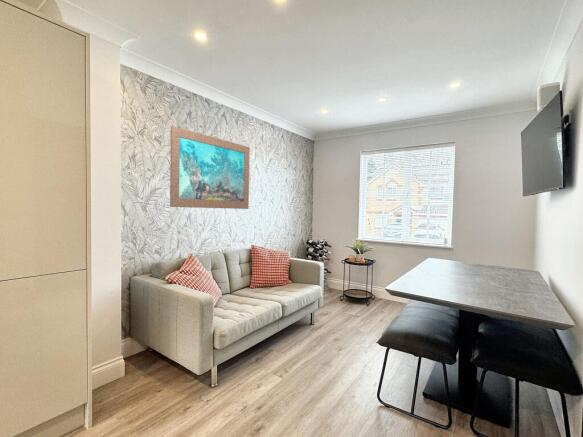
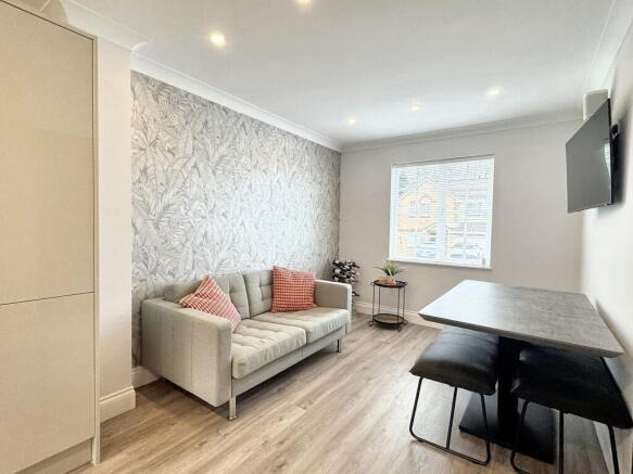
- wall art [169,125,251,210]
